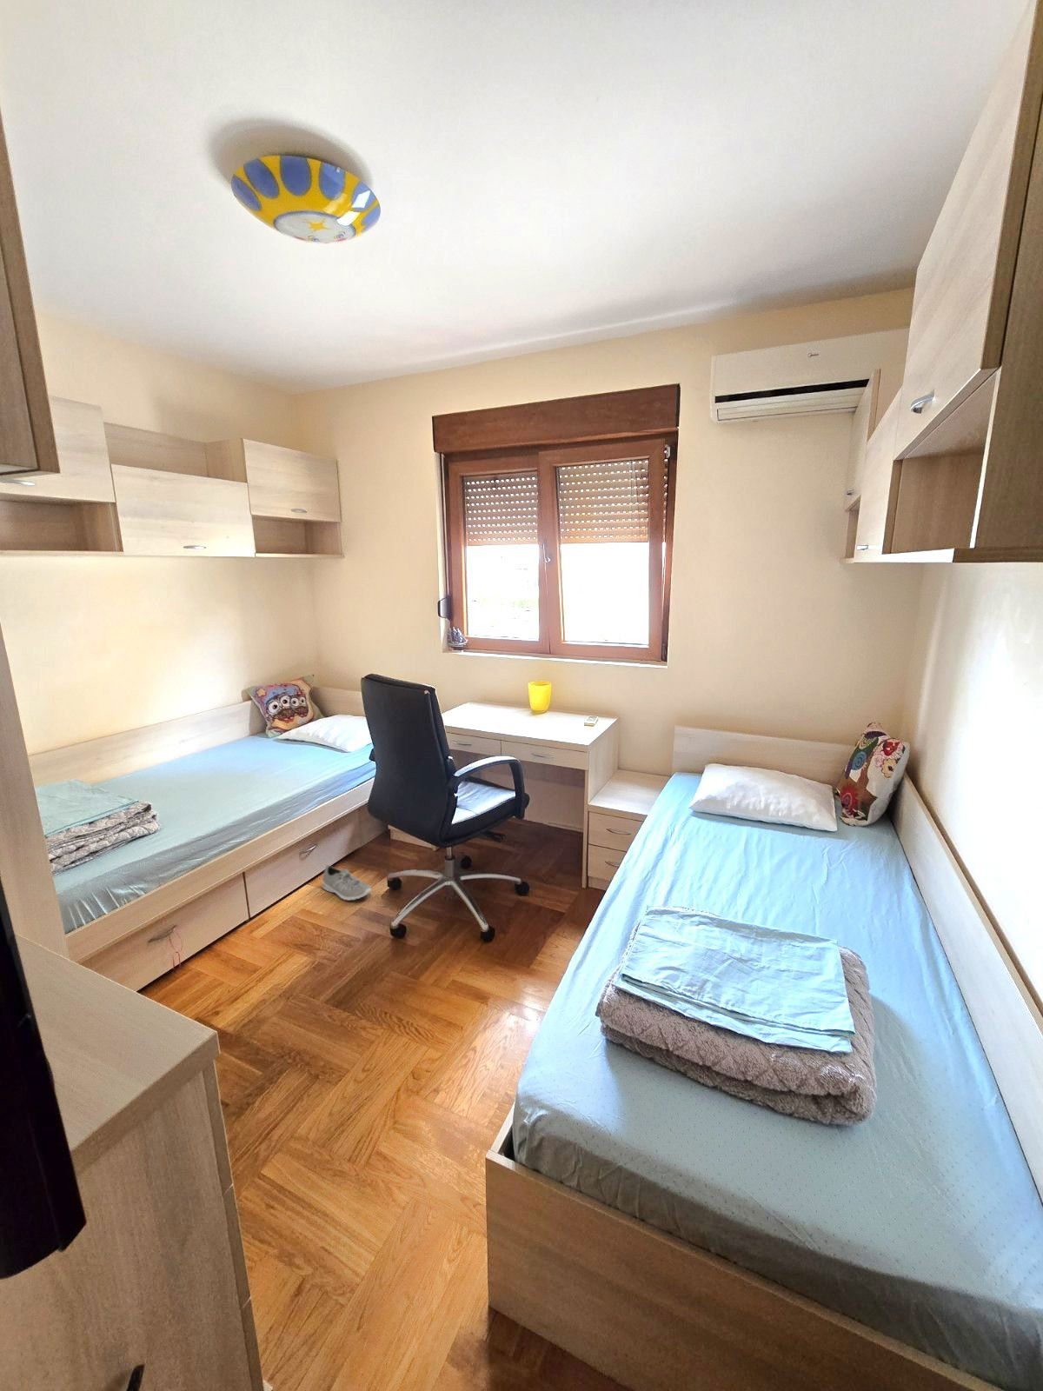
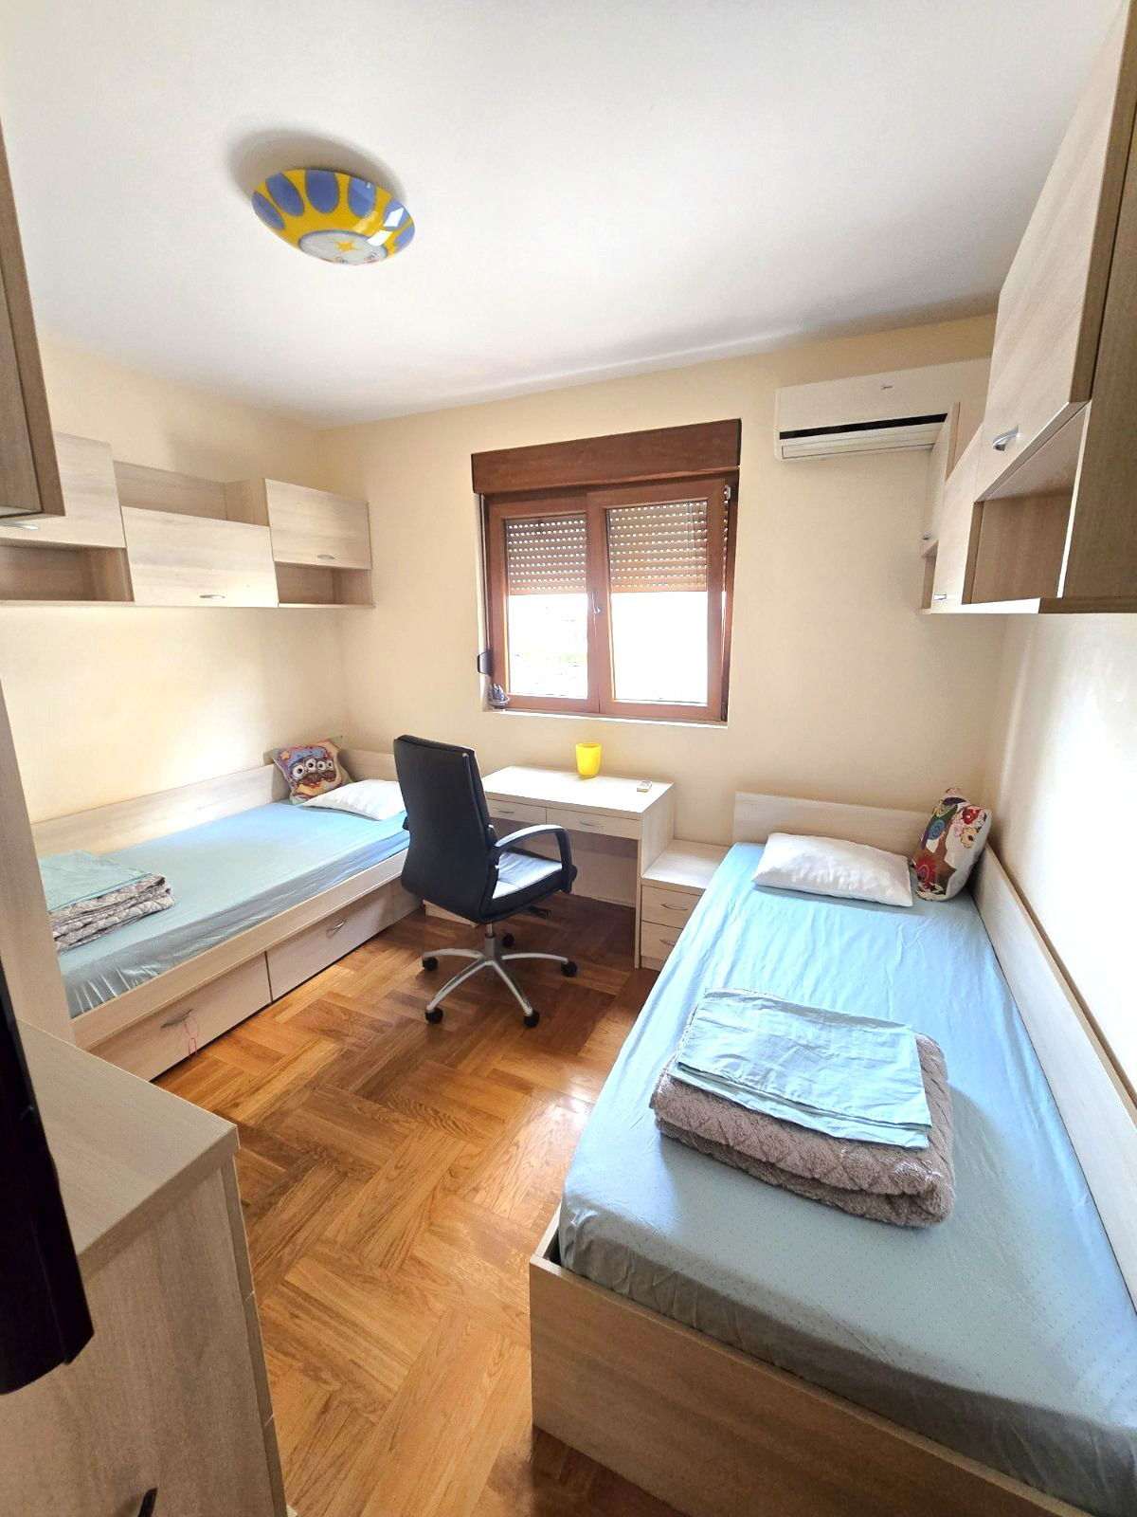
- sneaker [322,864,373,901]
